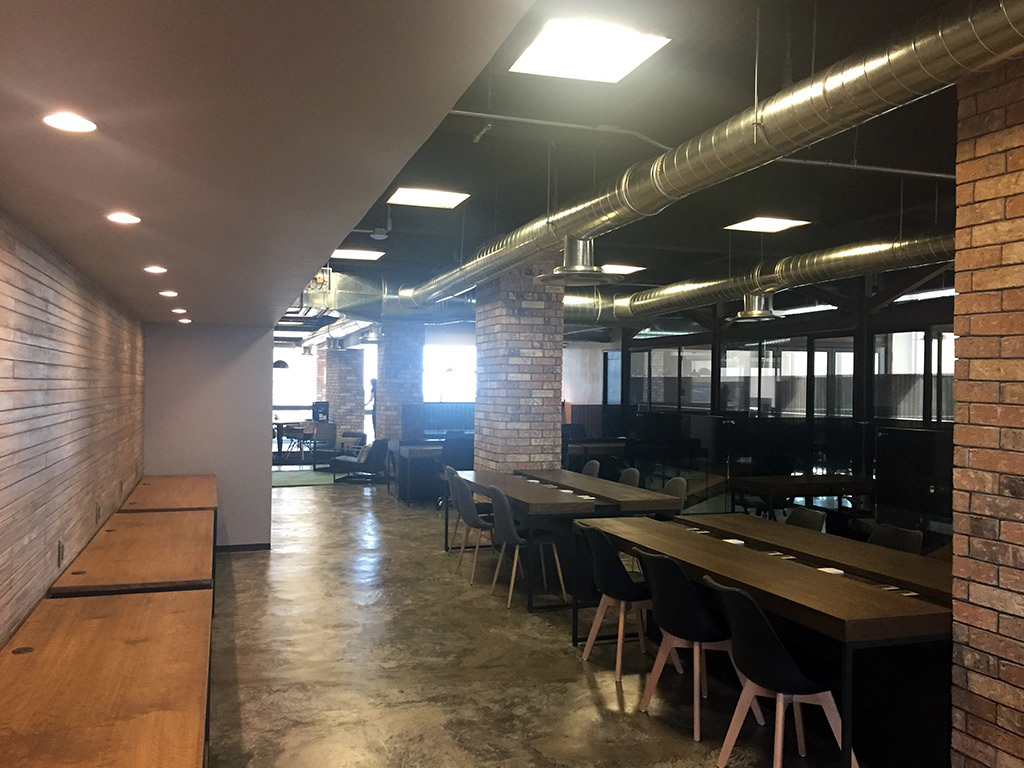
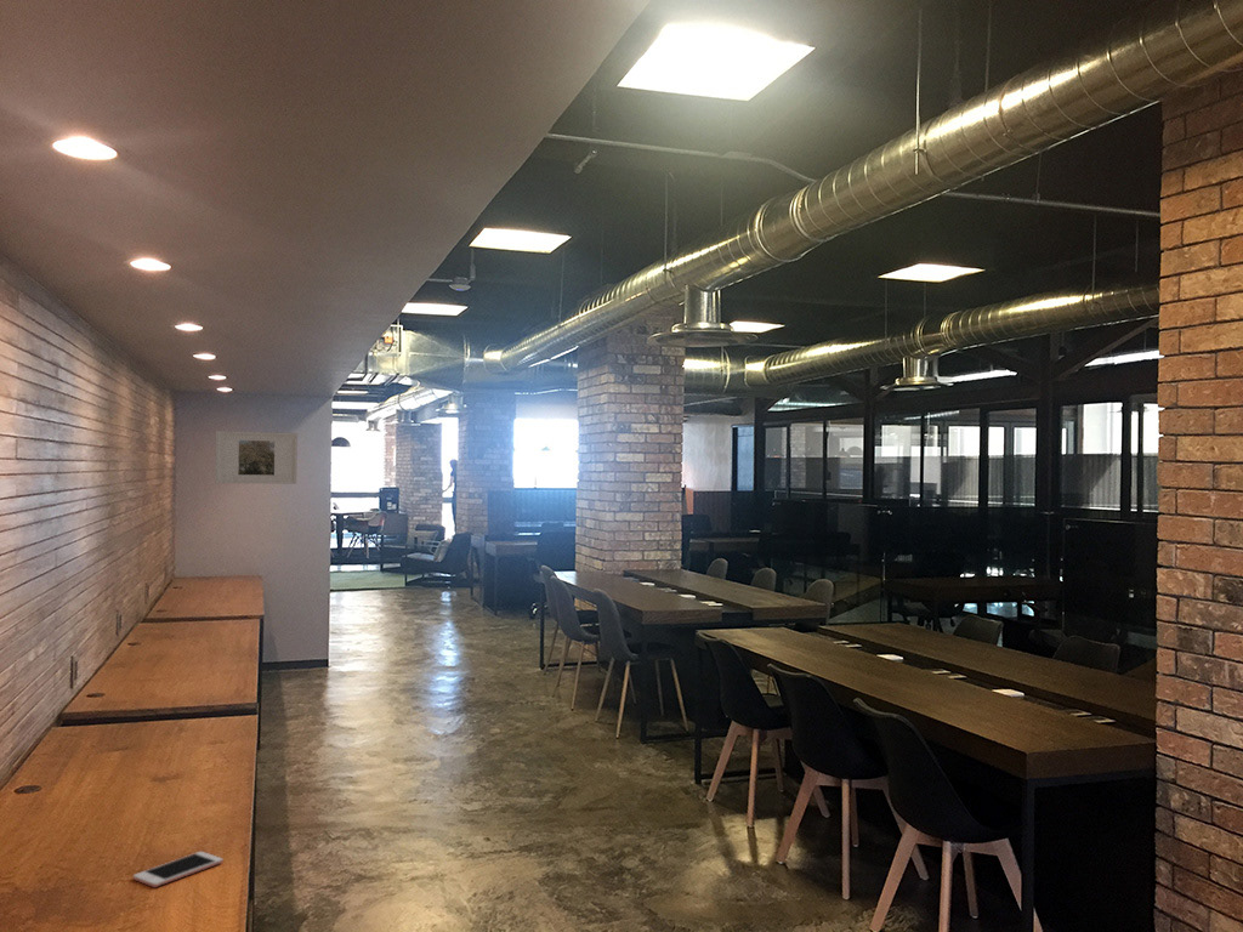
+ cell phone [132,851,225,888]
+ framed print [214,430,299,485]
